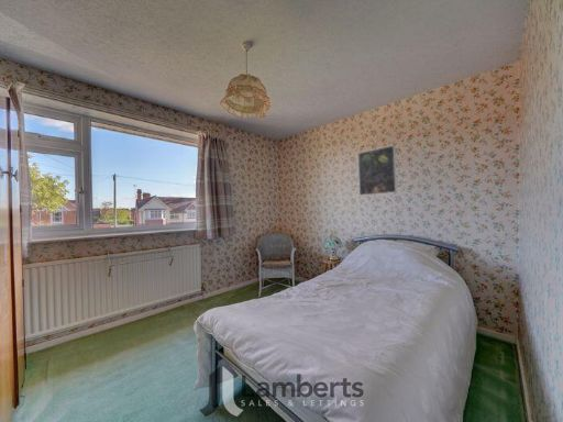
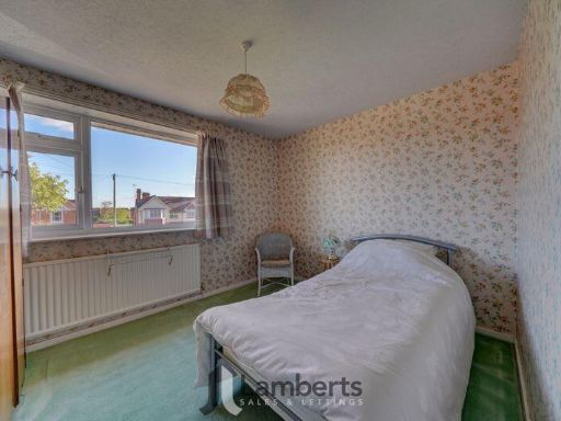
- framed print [357,144,398,197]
